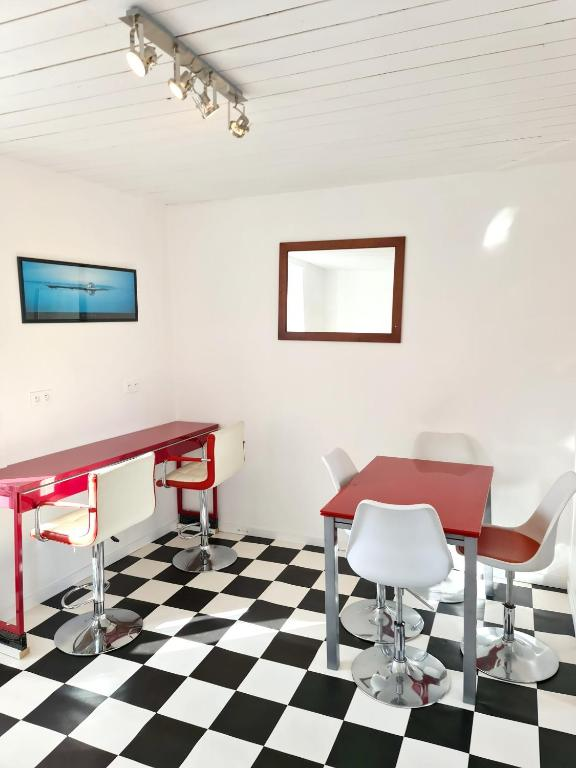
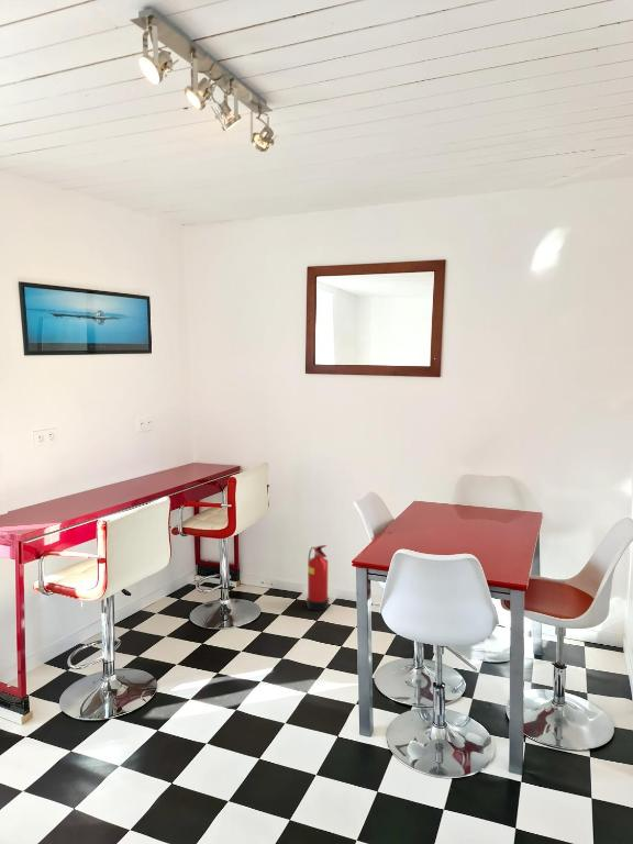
+ fire extinguisher [306,544,330,612]
